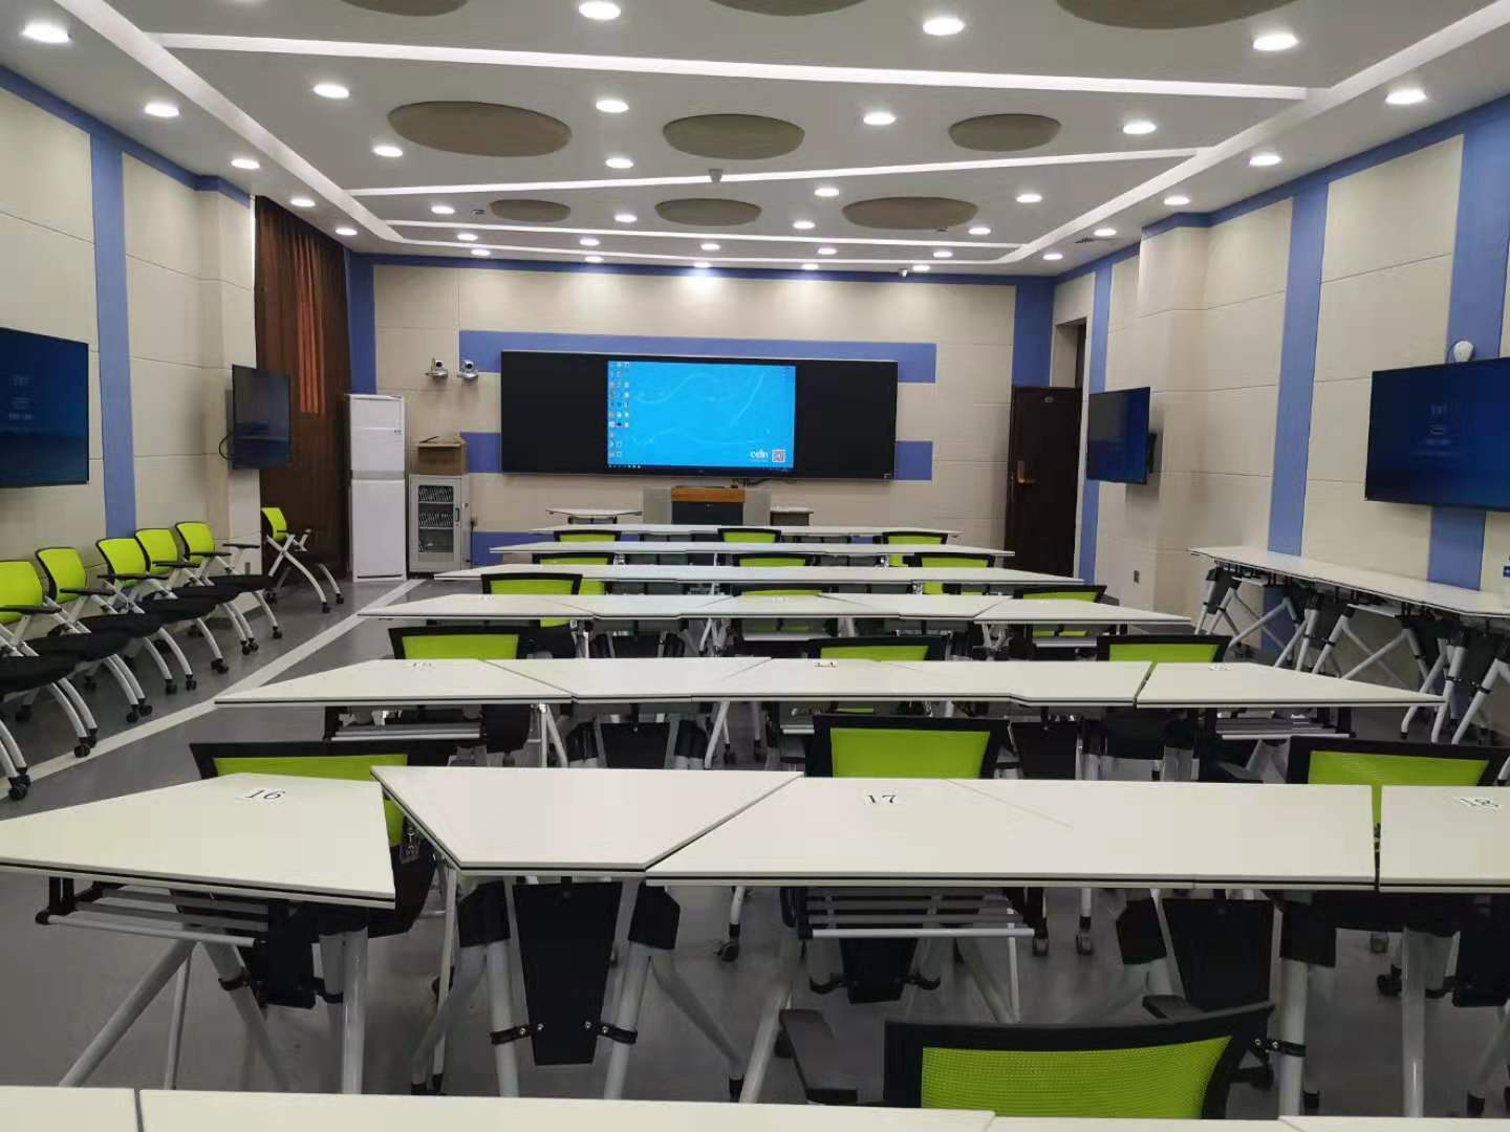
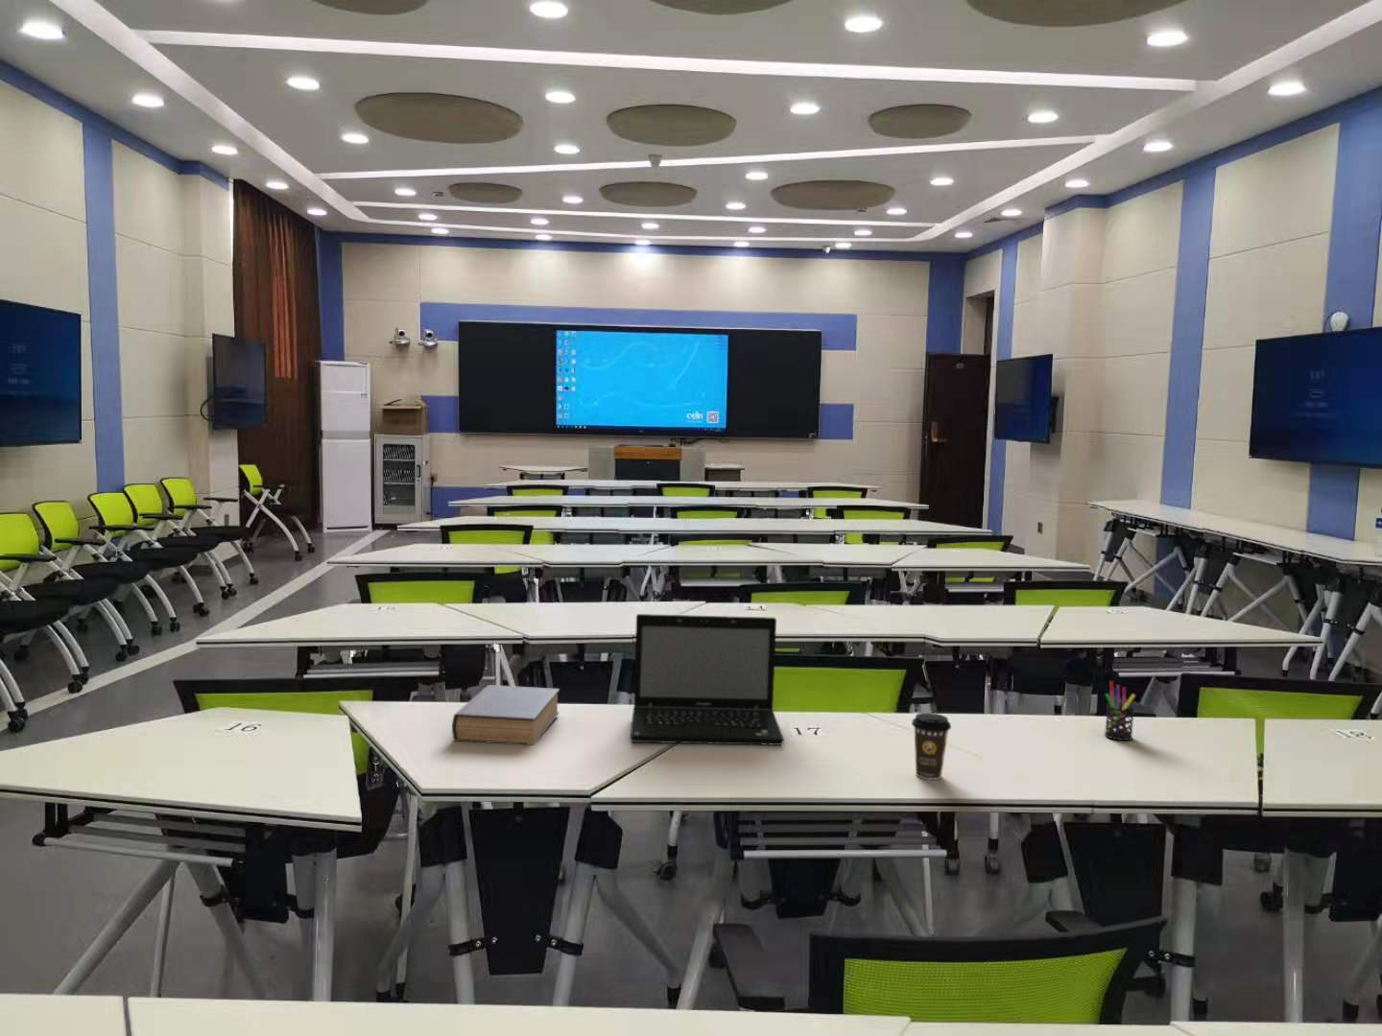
+ book [452,683,560,747]
+ laptop [630,613,785,747]
+ coffee cup [911,712,952,781]
+ pen holder [1103,680,1136,741]
